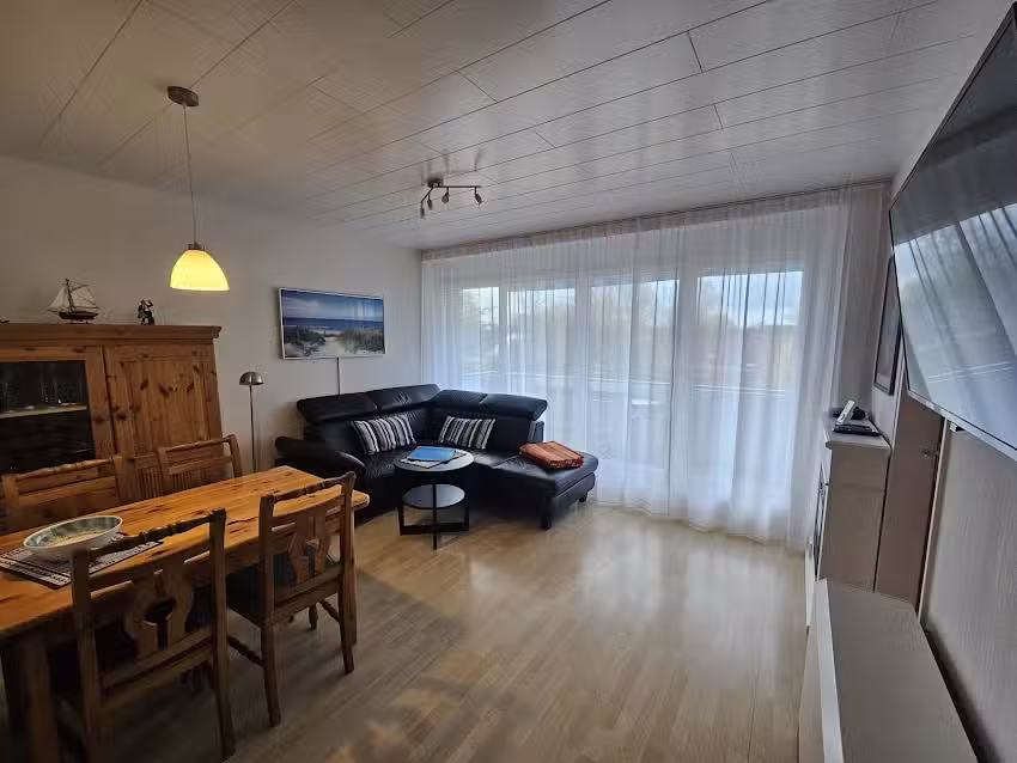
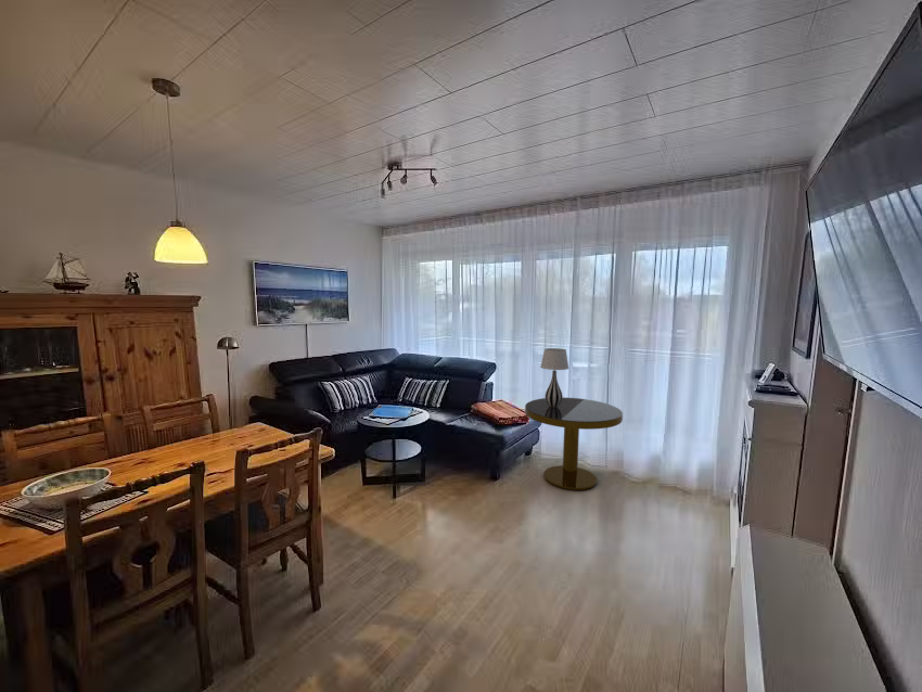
+ side table [524,397,624,491]
+ table lamp [540,347,569,408]
